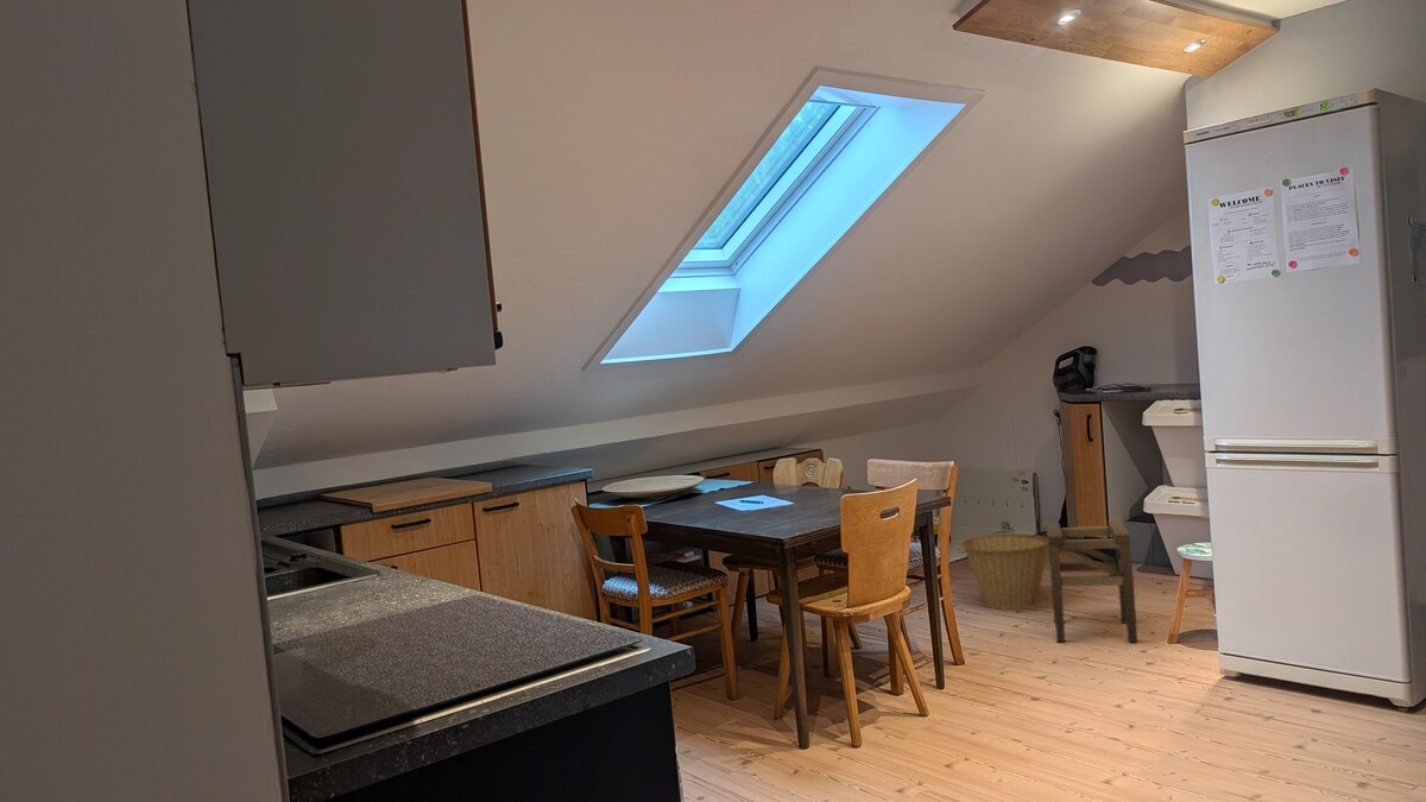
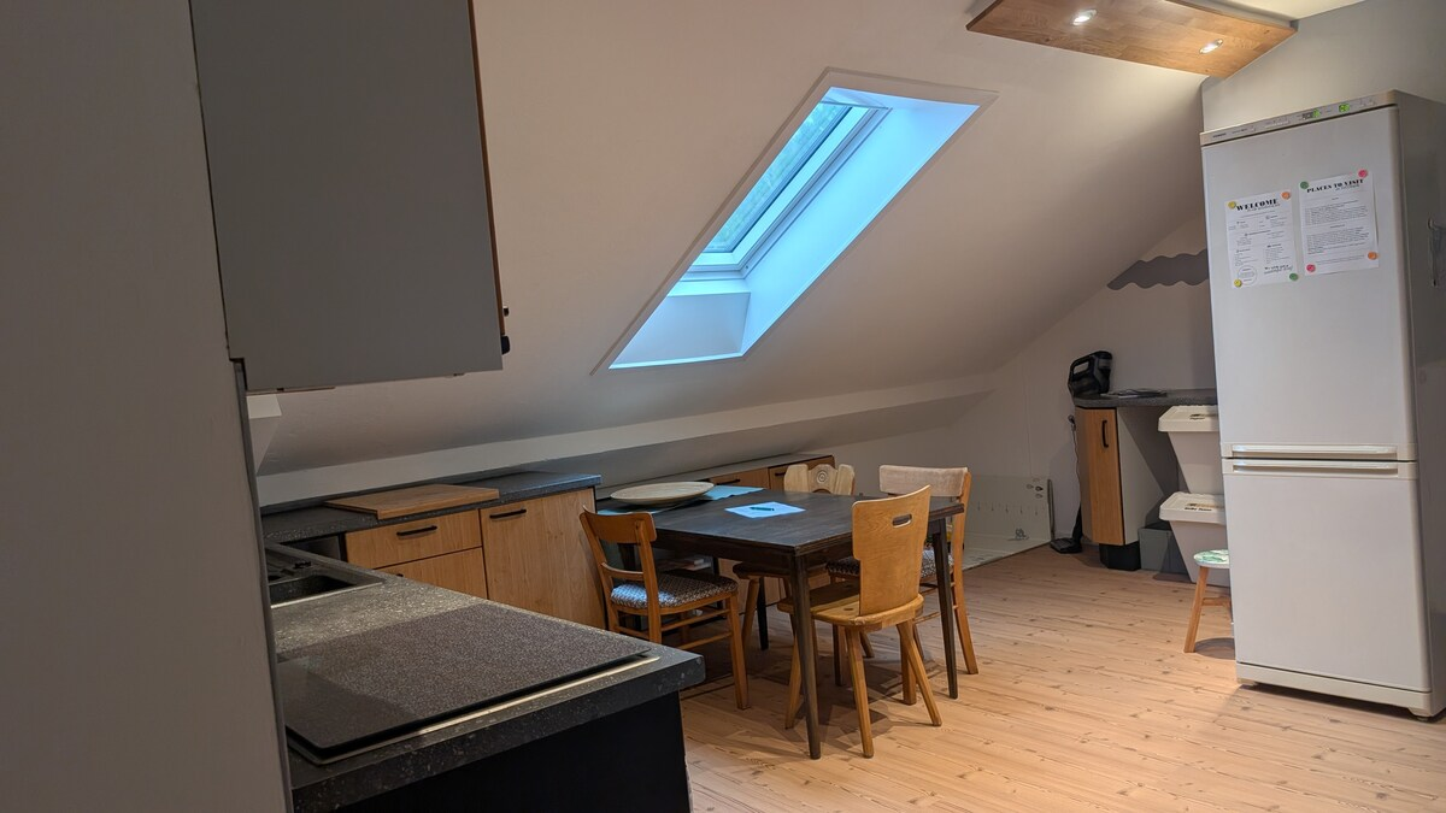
- basket [959,533,1049,611]
- stool [1045,519,1138,643]
